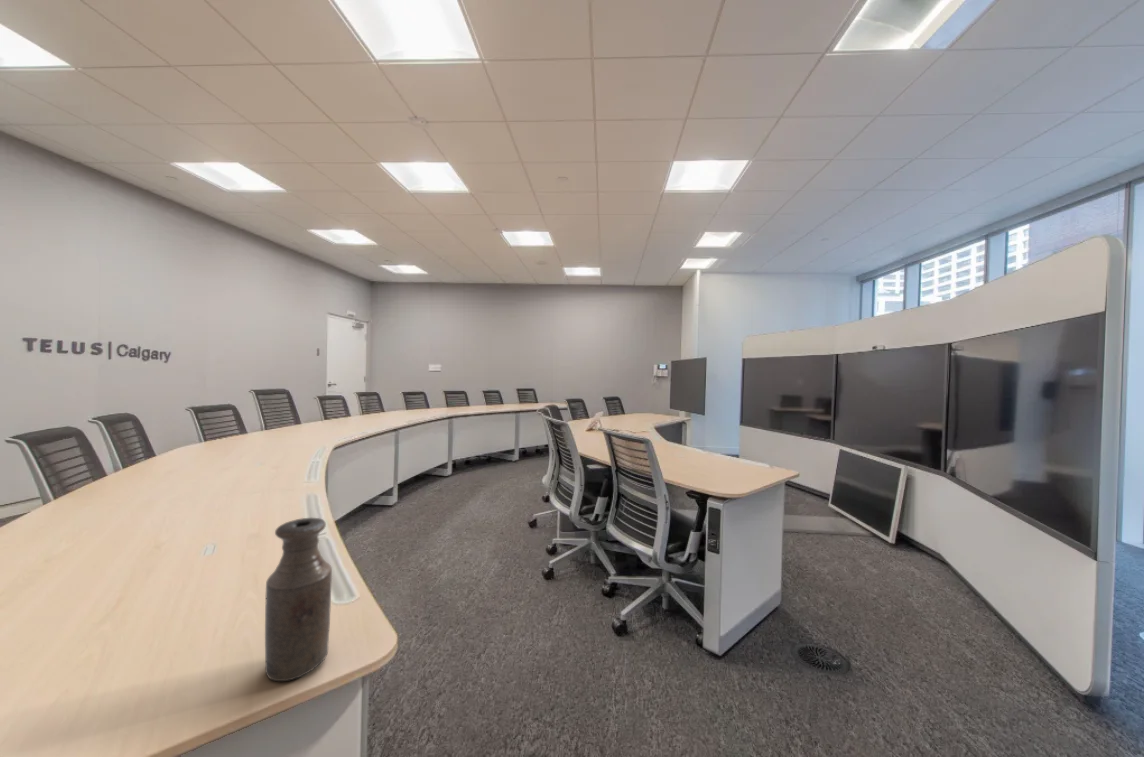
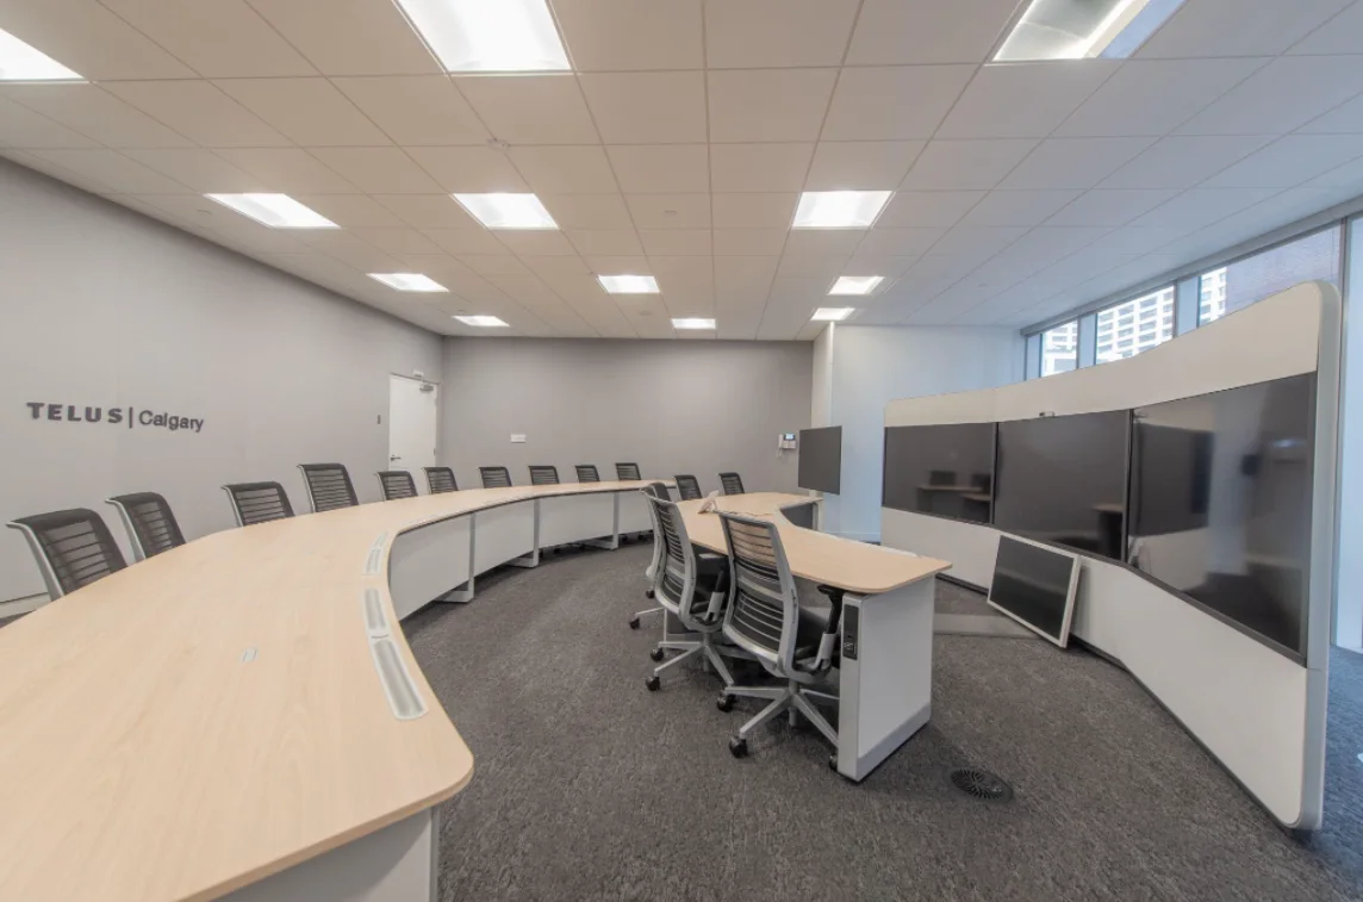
- bottle [264,517,333,682]
